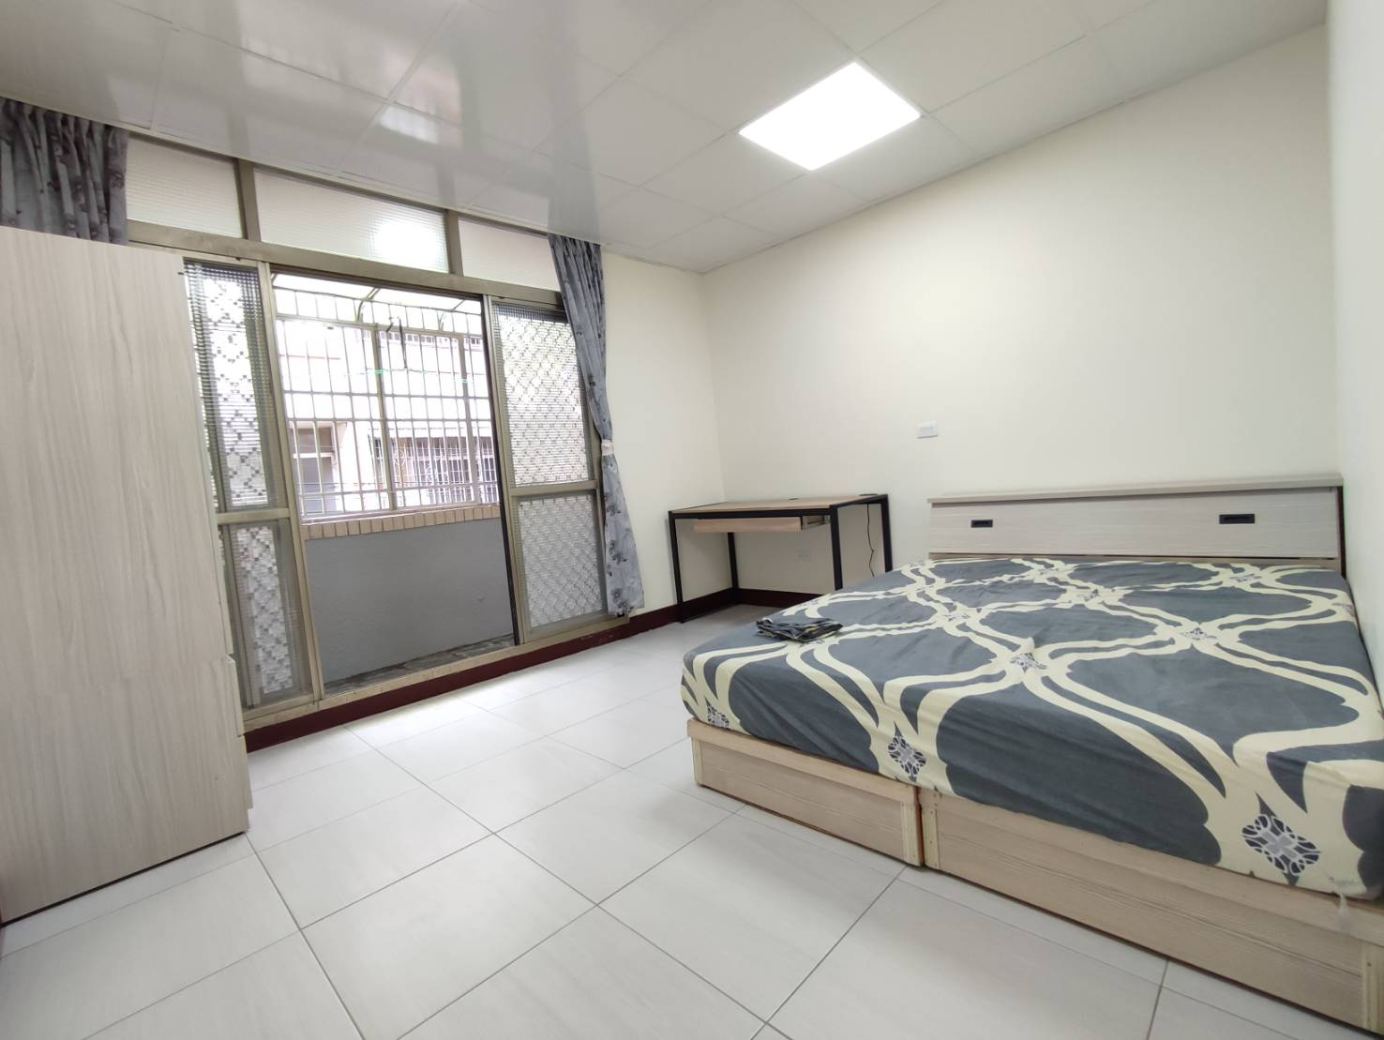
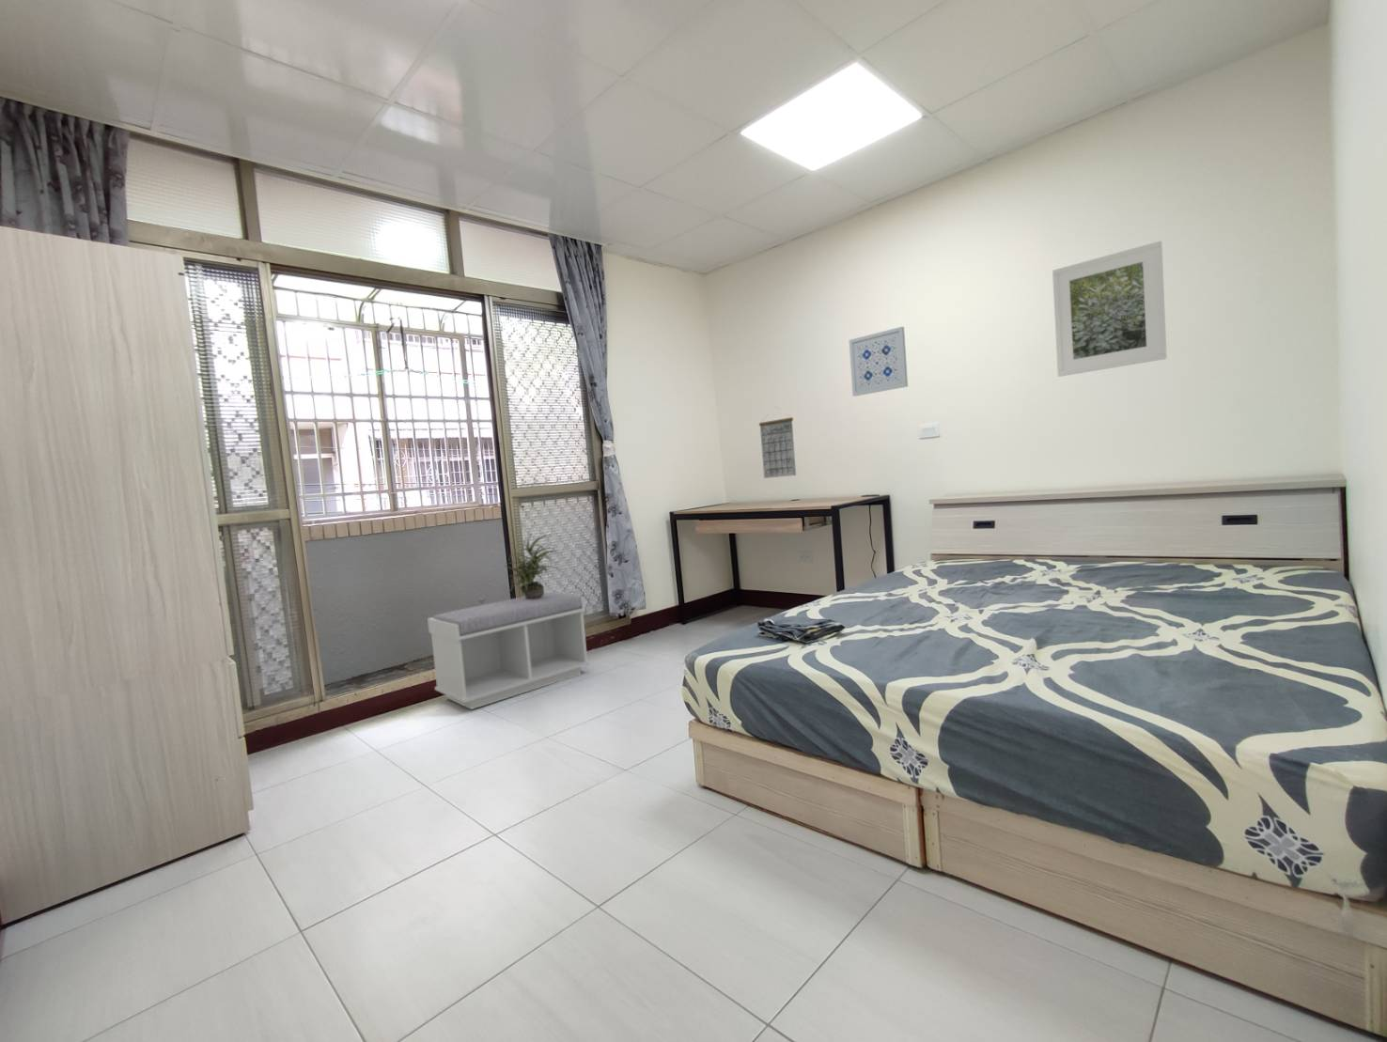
+ bench [427,591,591,710]
+ wall art [848,326,909,397]
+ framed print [1052,240,1168,378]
+ calendar [759,407,797,479]
+ potted plant [501,534,560,600]
